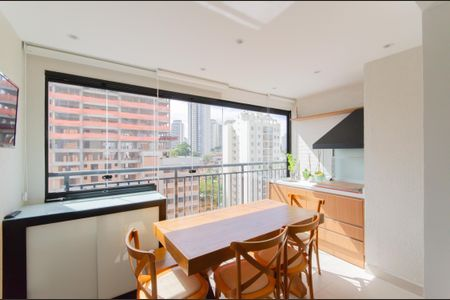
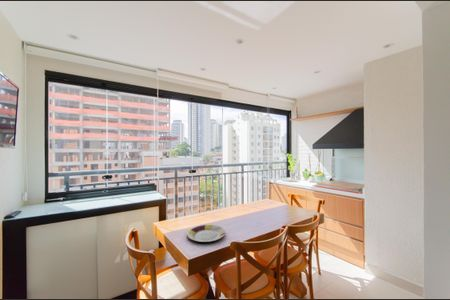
+ plate [186,224,226,243]
